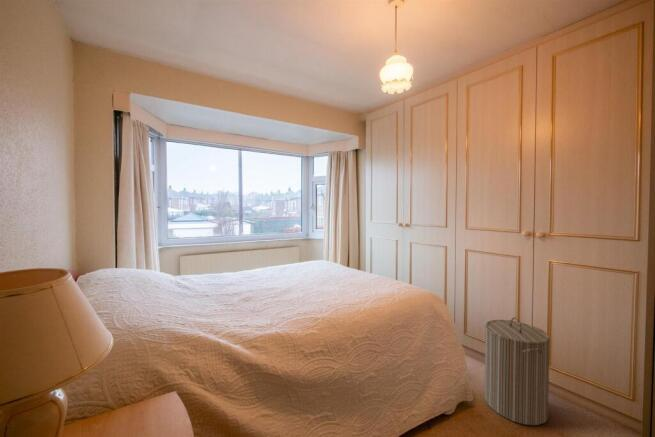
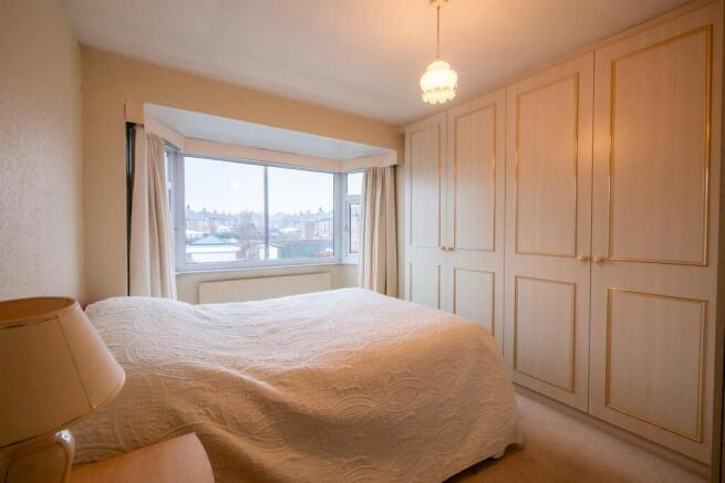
- laundry hamper [484,316,551,426]
